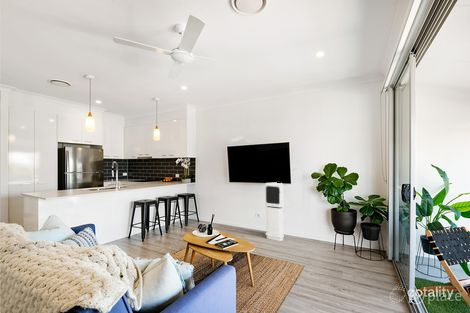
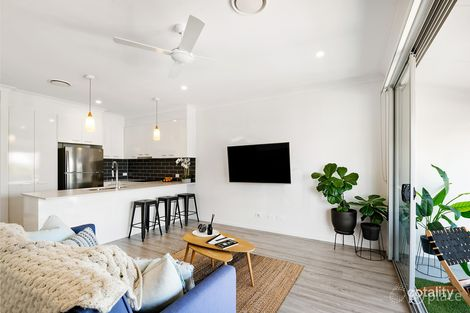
- air purifier [264,181,285,242]
